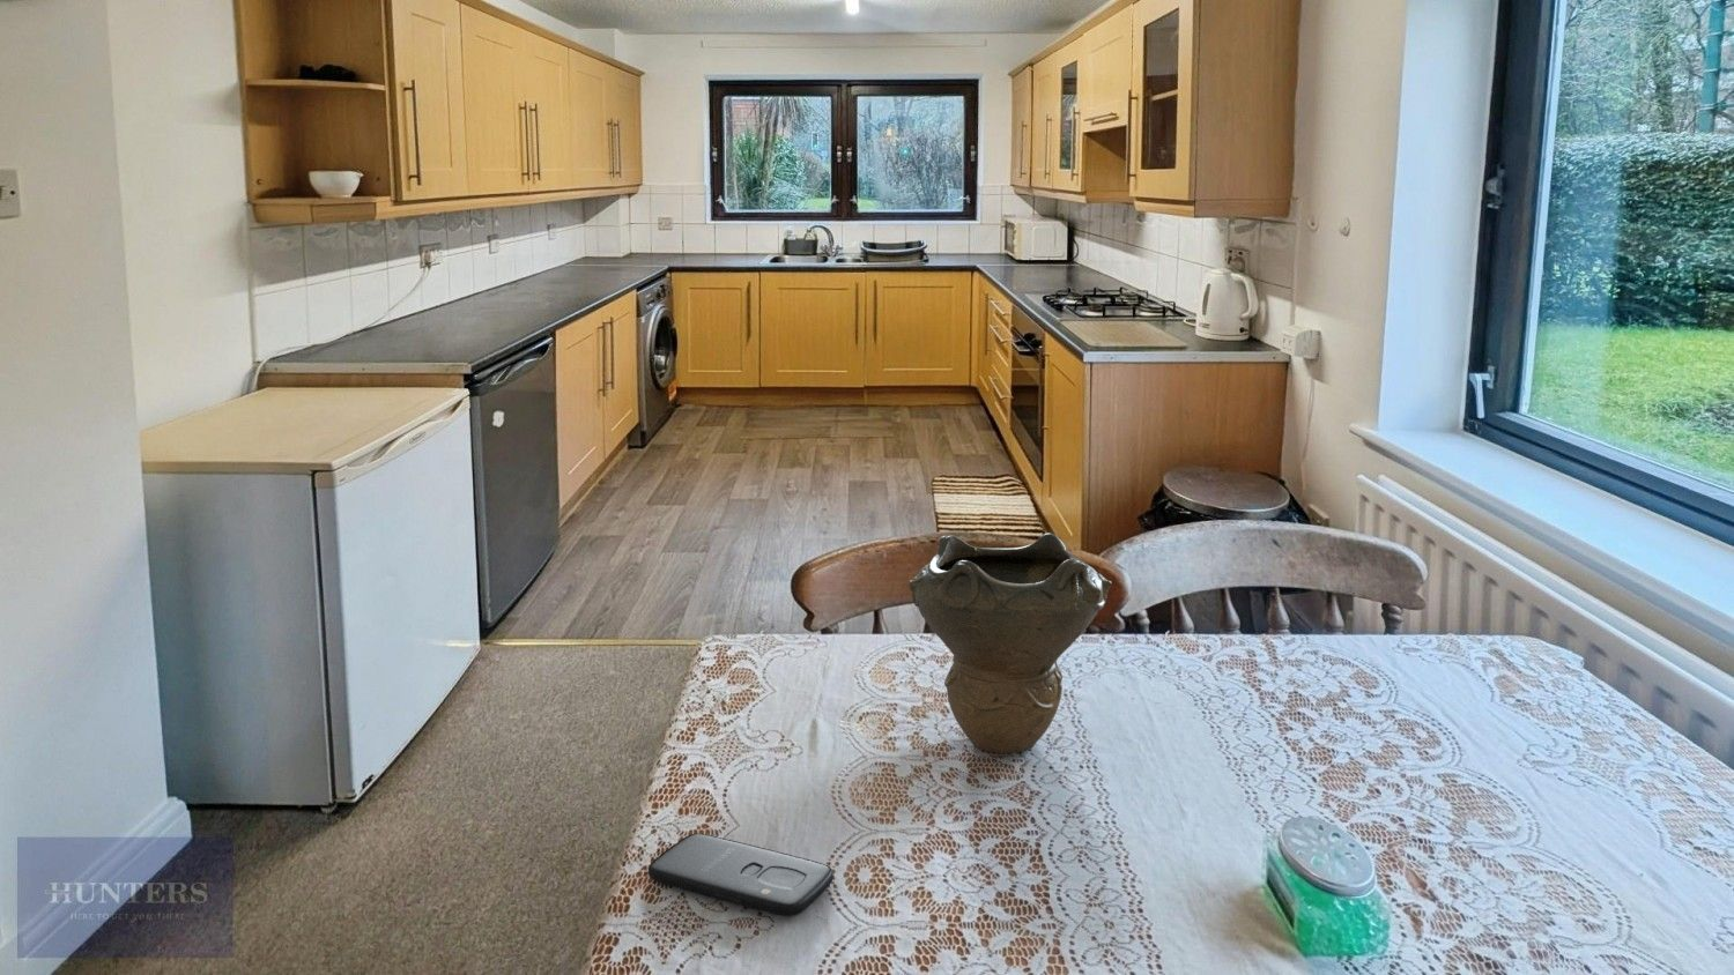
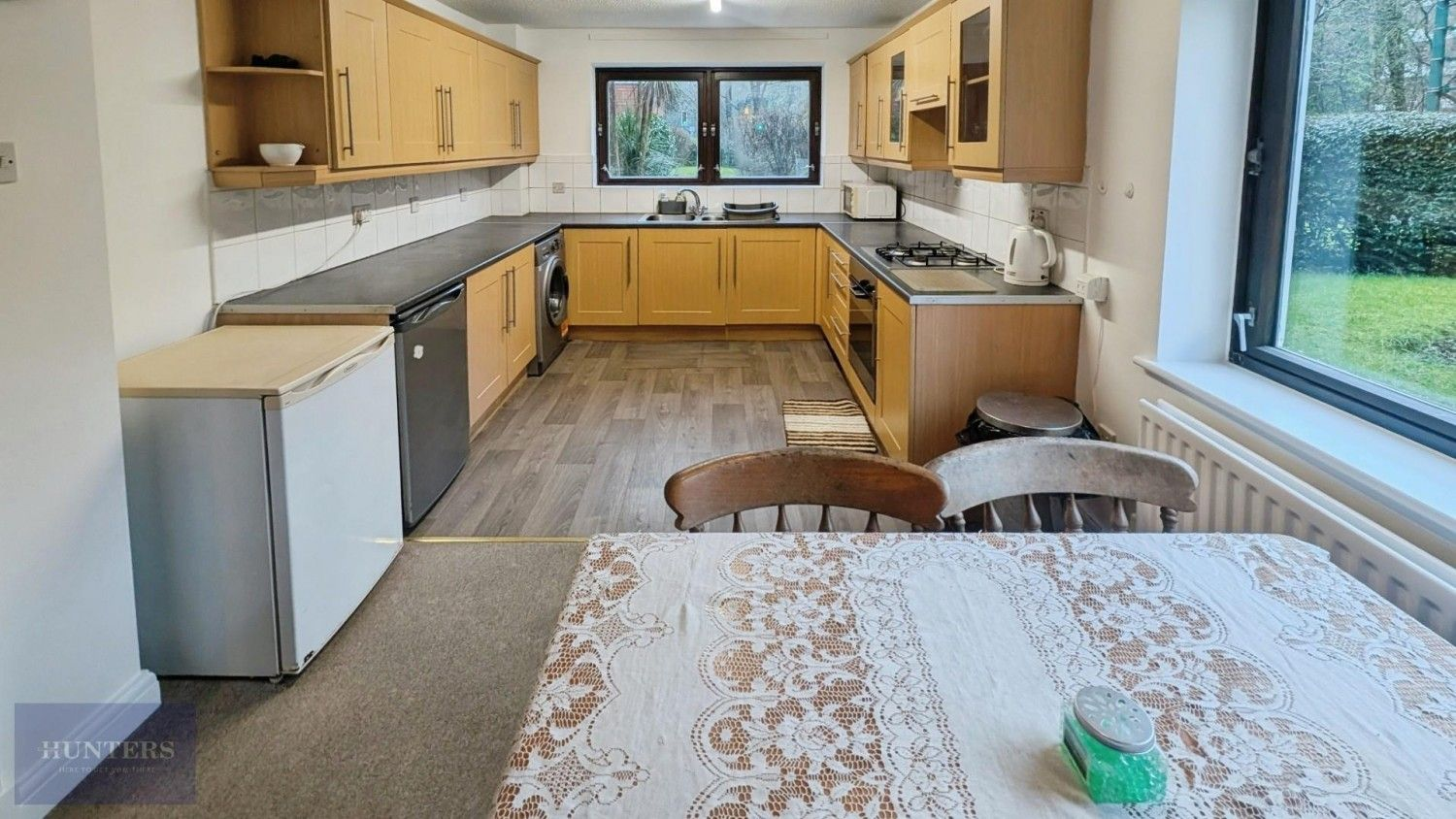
- smartphone [648,833,835,917]
- decorative bowl [907,532,1114,755]
